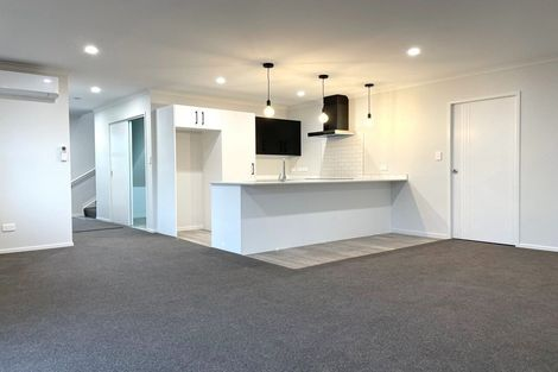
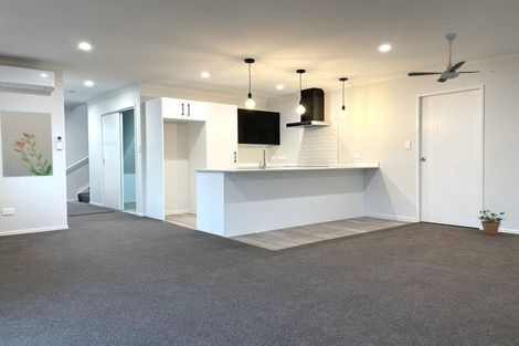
+ potted plant [476,209,507,235]
+ ceiling fan [406,32,496,84]
+ wall art [0,109,54,178]
